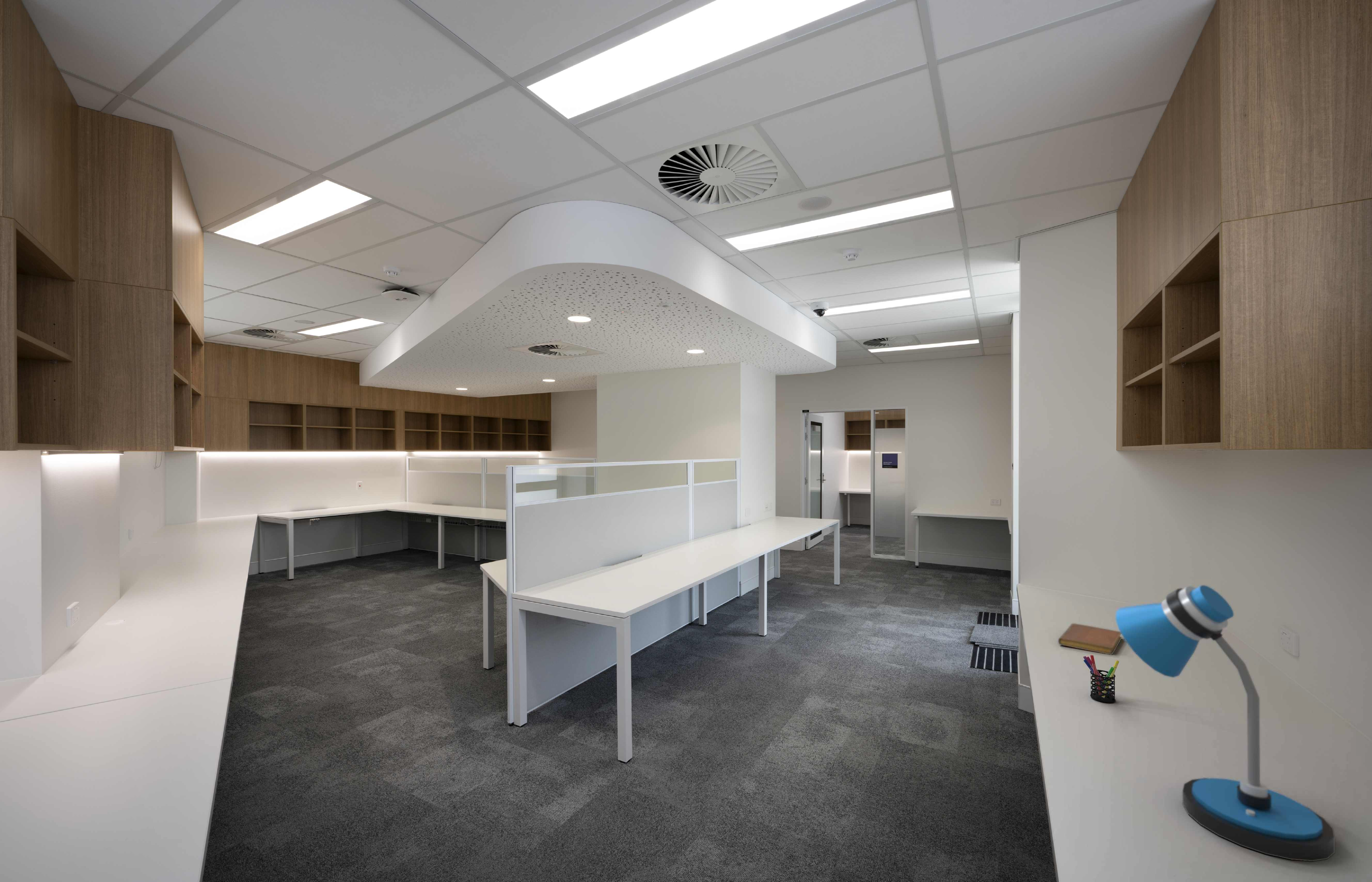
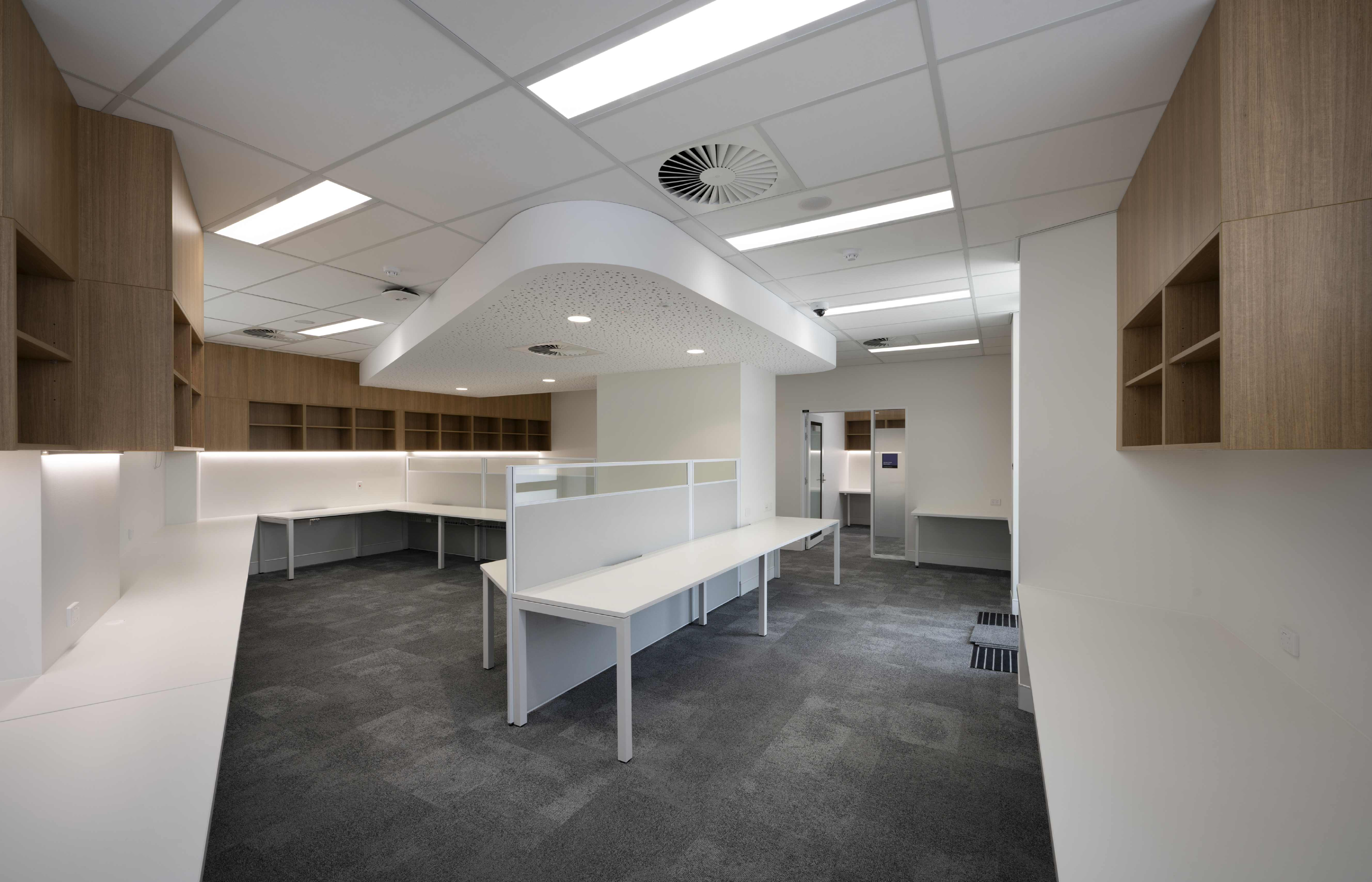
- desk lamp [1115,585,1335,862]
- pen holder [1083,655,1119,703]
- notebook [1058,623,1122,655]
